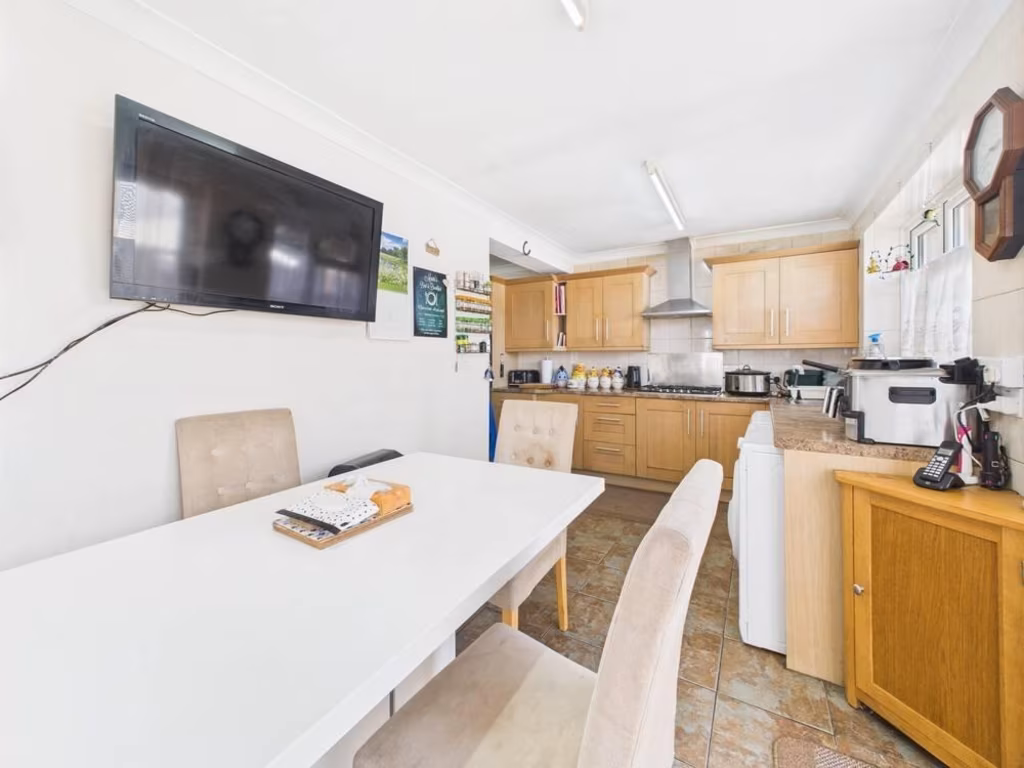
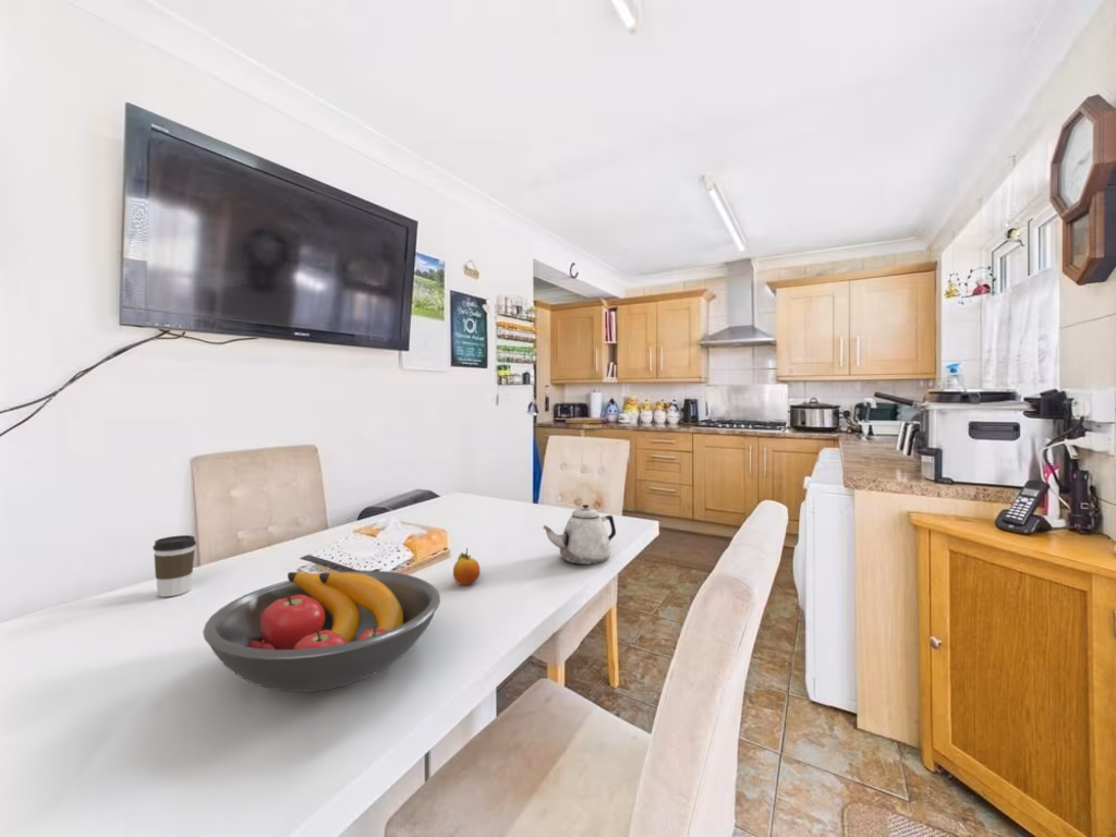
+ coffee cup [151,534,197,598]
+ fruit [452,547,482,586]
+ fruit bowl [202,570,441,693]
+ teapot [542,504,617,566]
